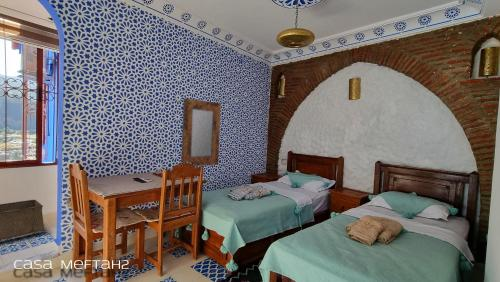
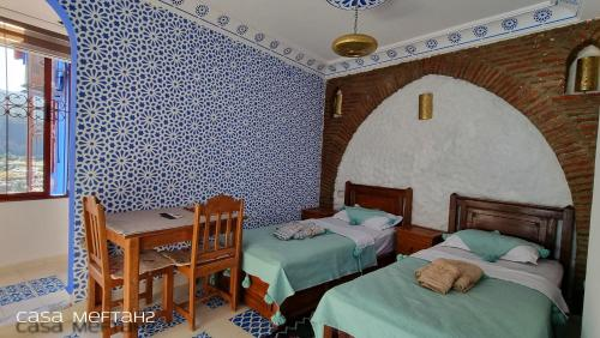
- storage bin [0,199,45,241]
- home mirror [180,97,222,167]
